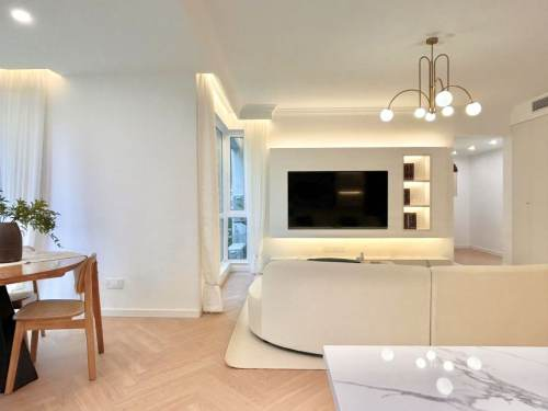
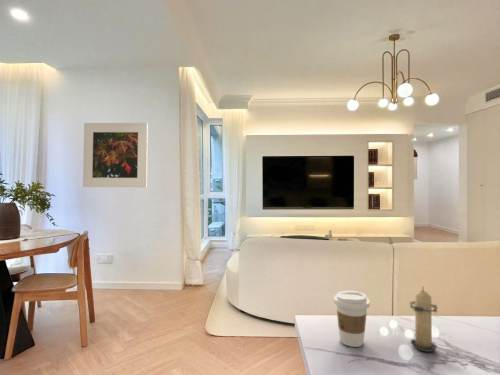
+ coffee cup [333,290,371,348]
+ candle [409,285,439,353]
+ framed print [82,122,149,188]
